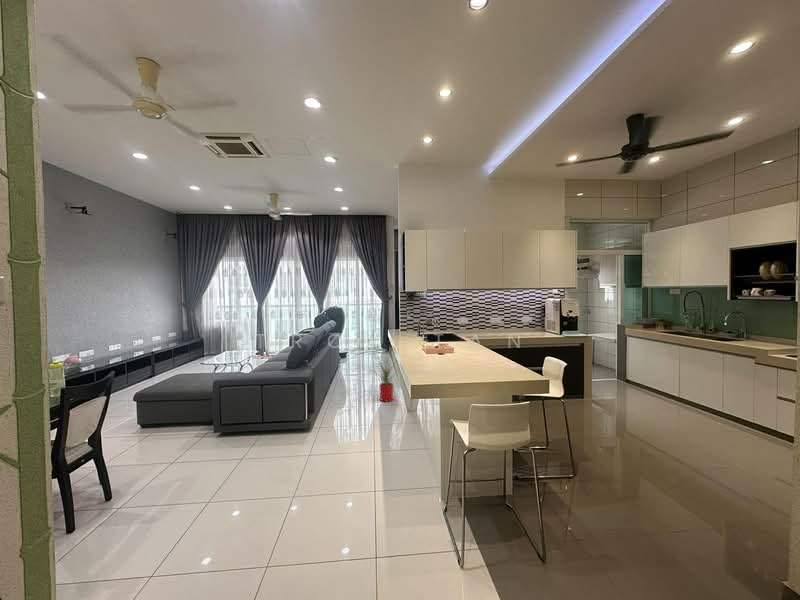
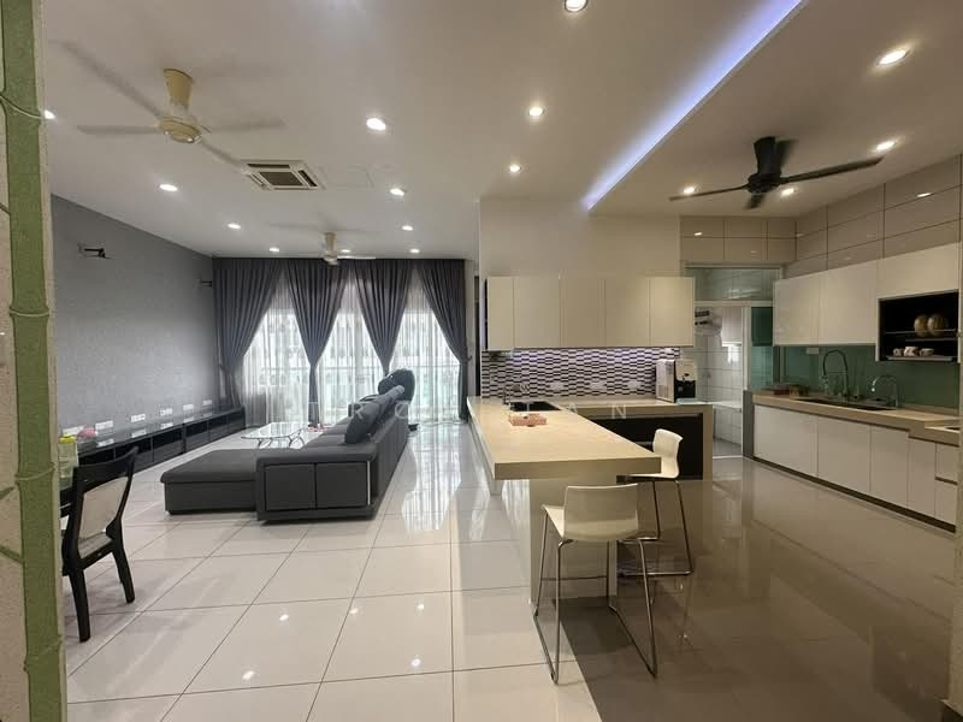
- house plant [367,350,398,403]
